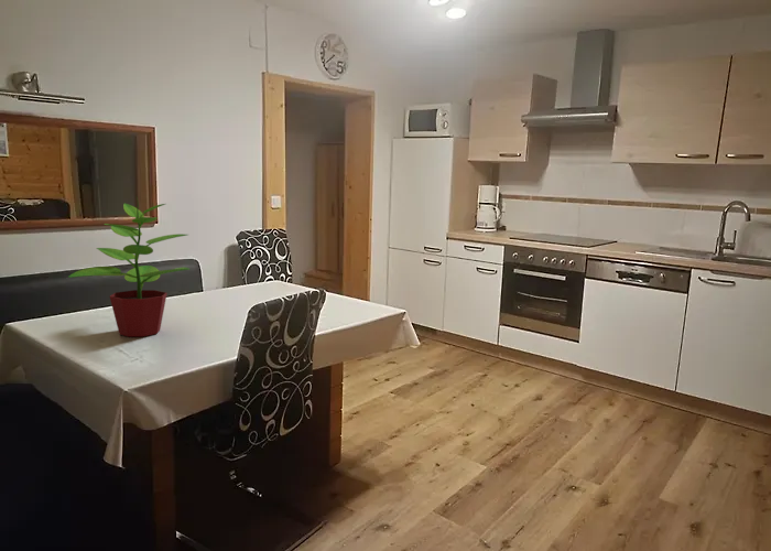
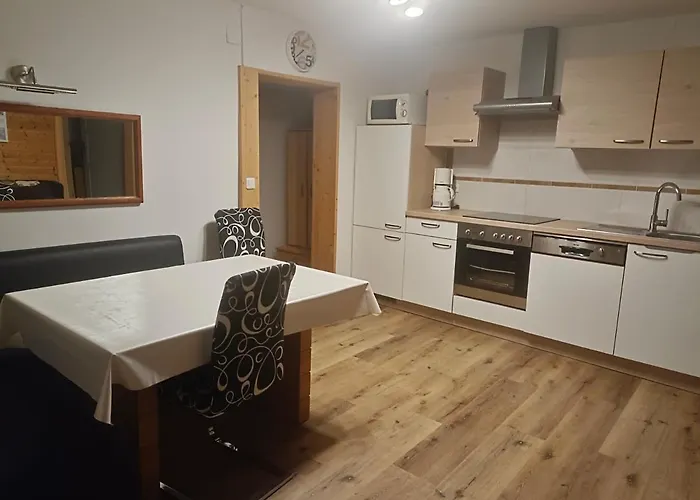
- potted plant [67,195,191,337]
